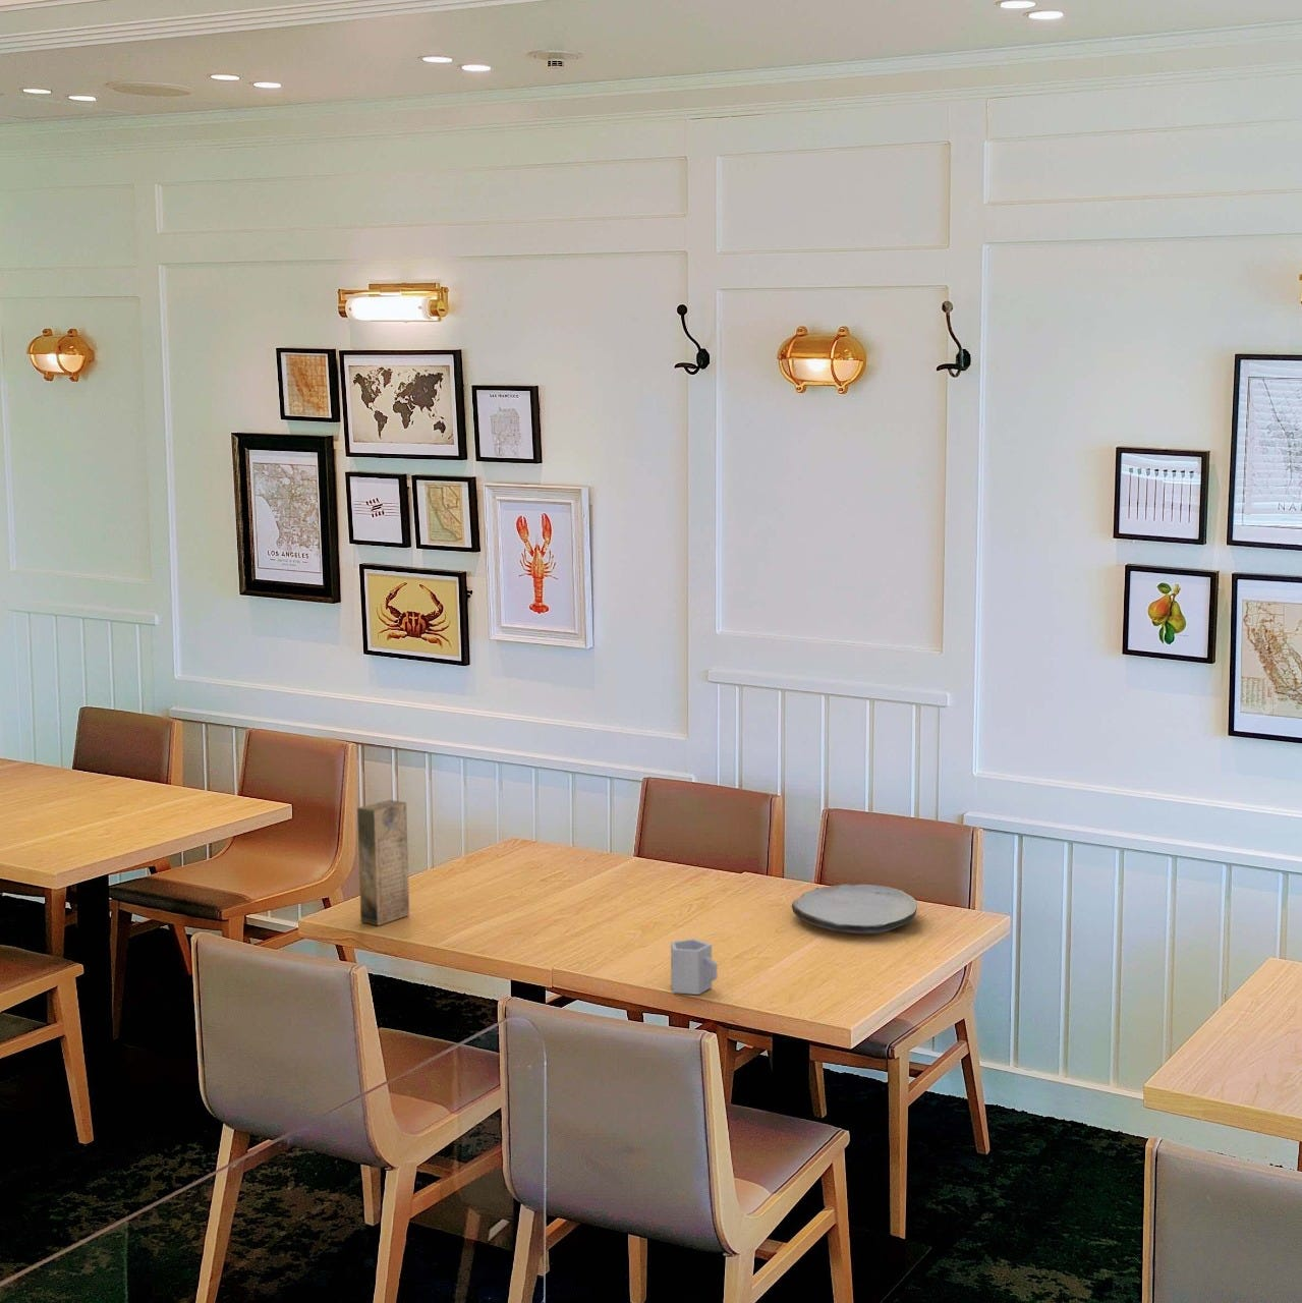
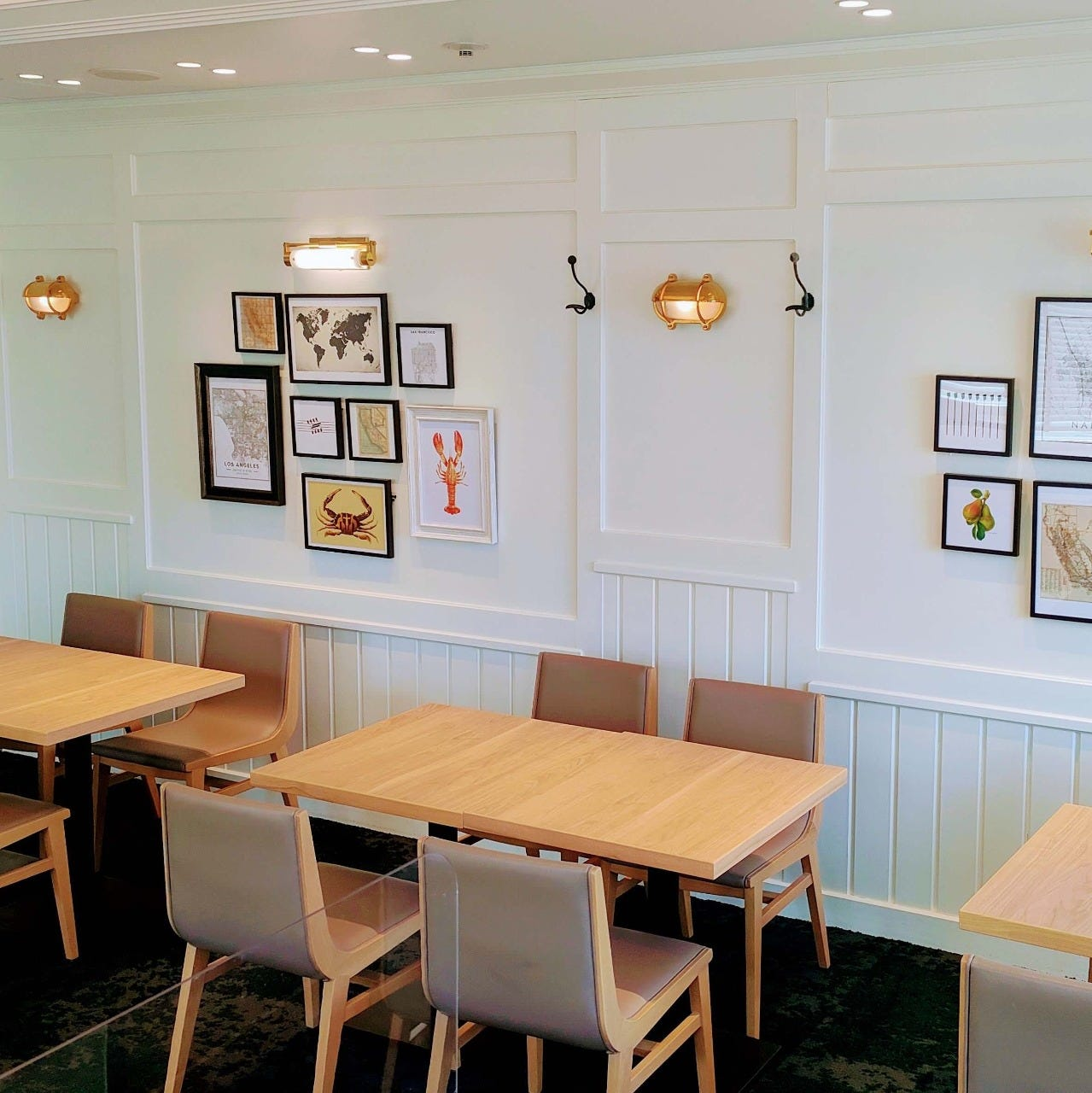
- plate [790,883,918,935]
- cup [670,937,718,995]
- box [356,799,410,926]
